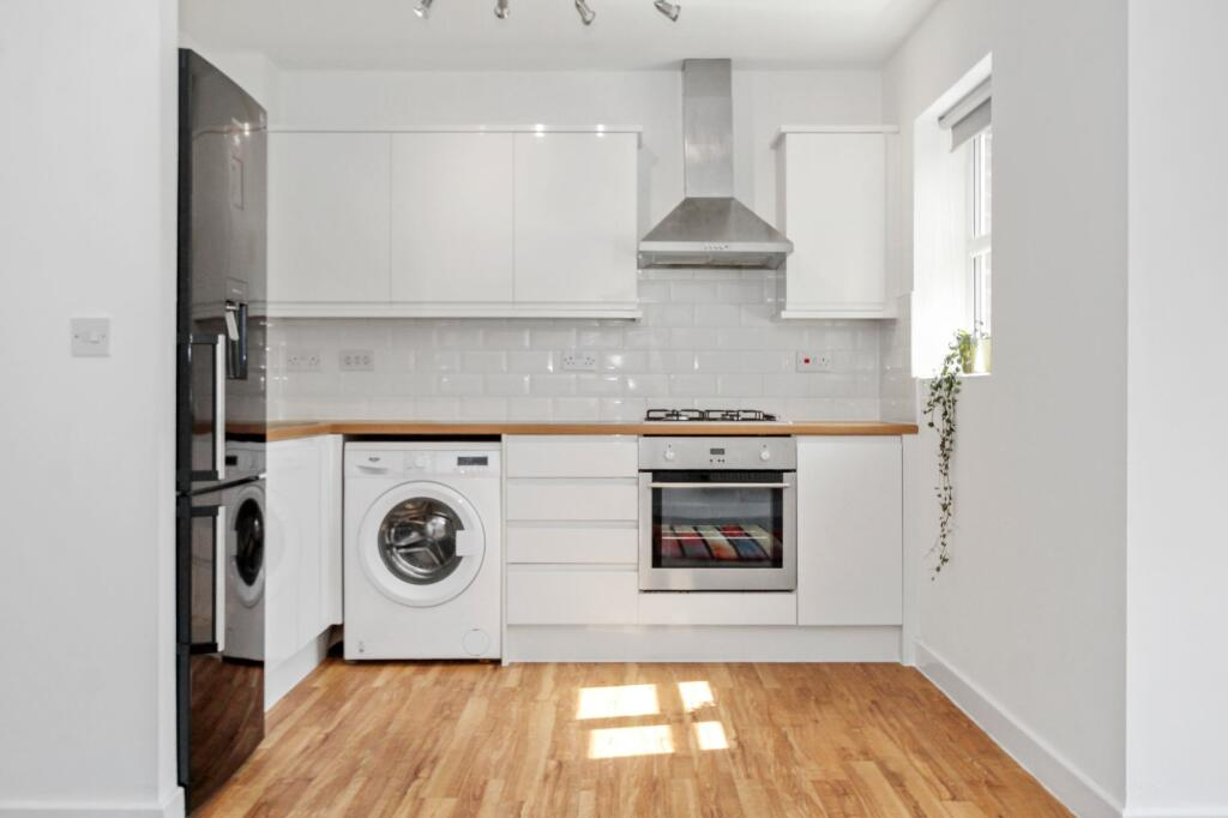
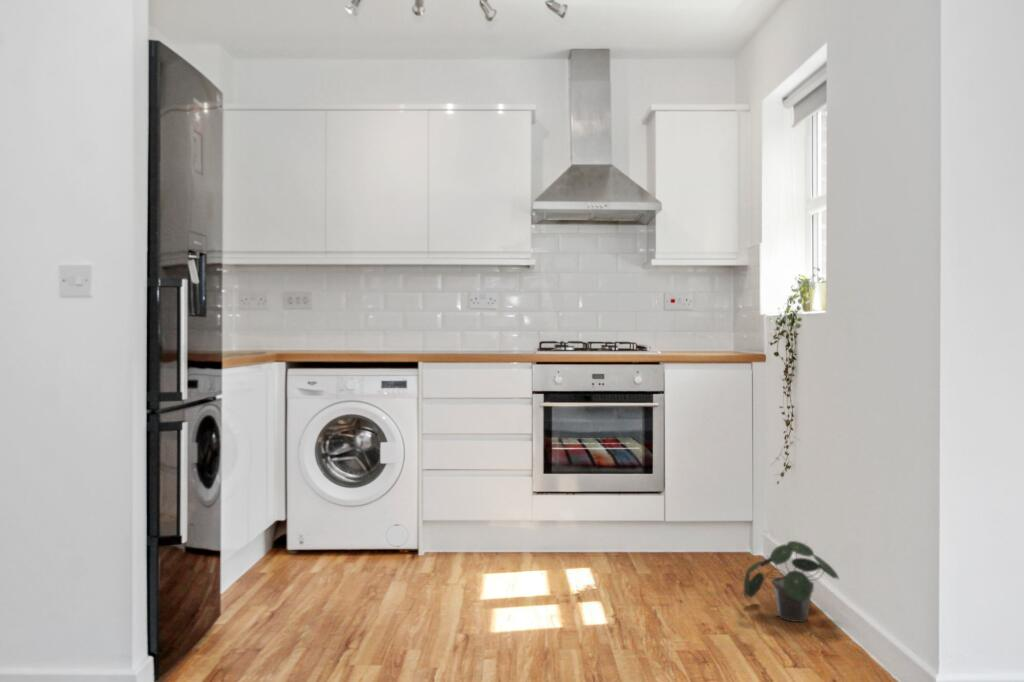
+ potted plant [743,540,840,623]
